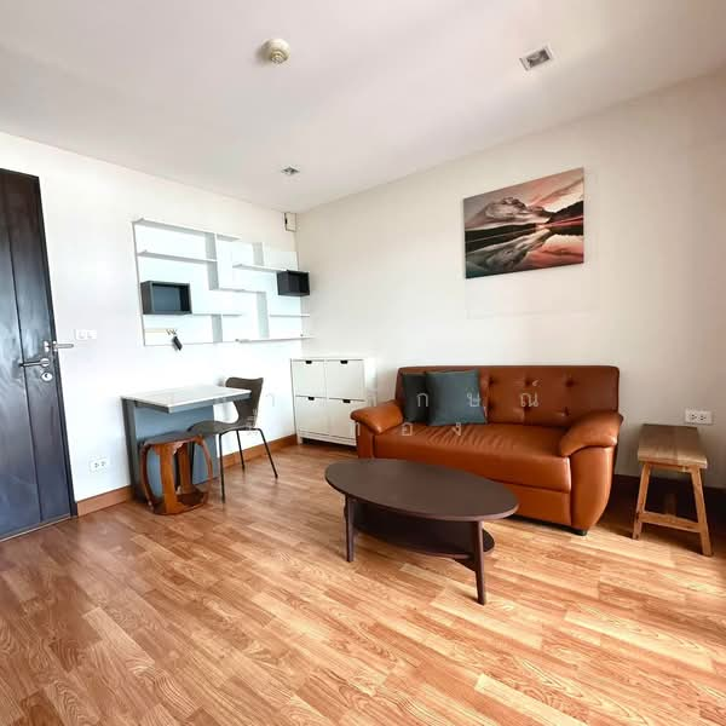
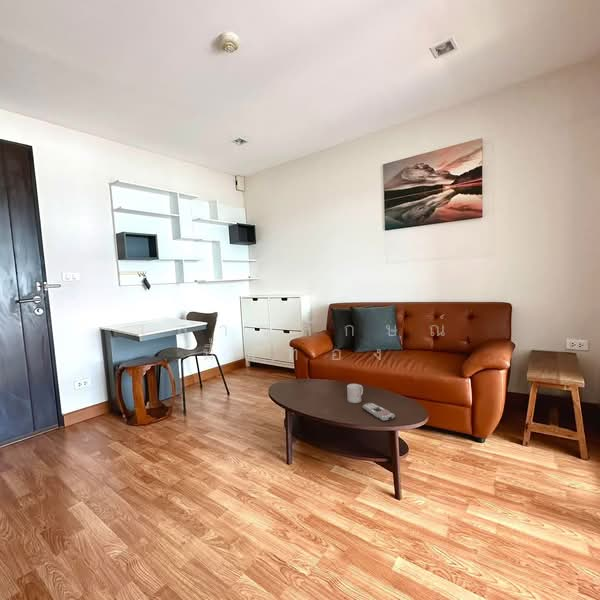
+ mug [346,383,364,404]
+ remote control [362,402,396,422]
